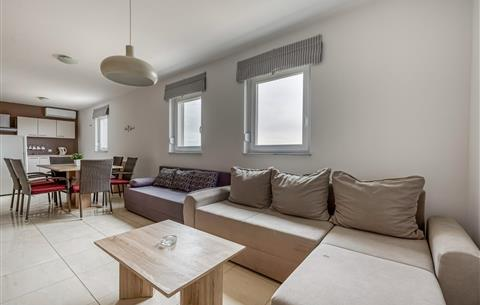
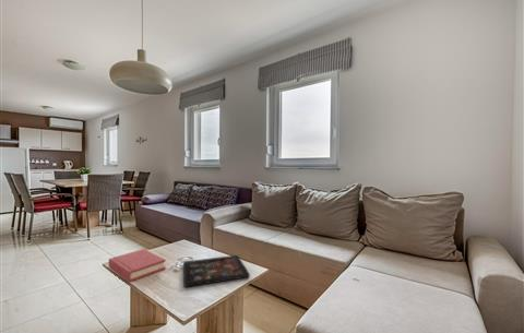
+ hardback book [108,248,167,283]
+ decorative tray [182,254,251,288]
